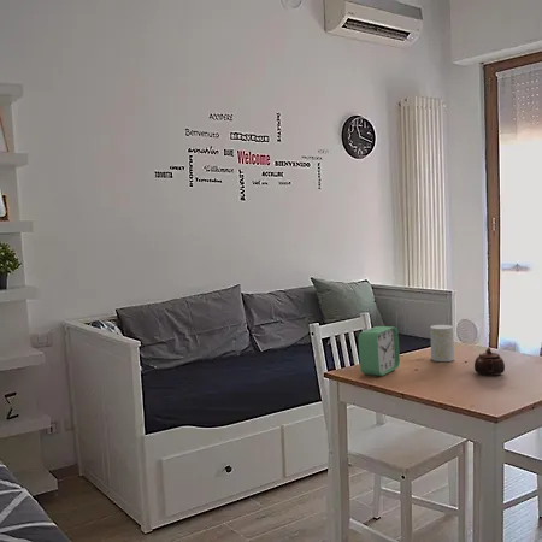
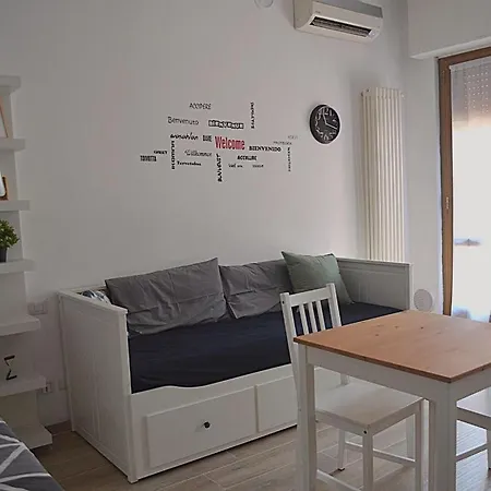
- alarm clock [357,325,401,377]
- teapot [473,347,506,377]
- cup [429,324,455,363]
